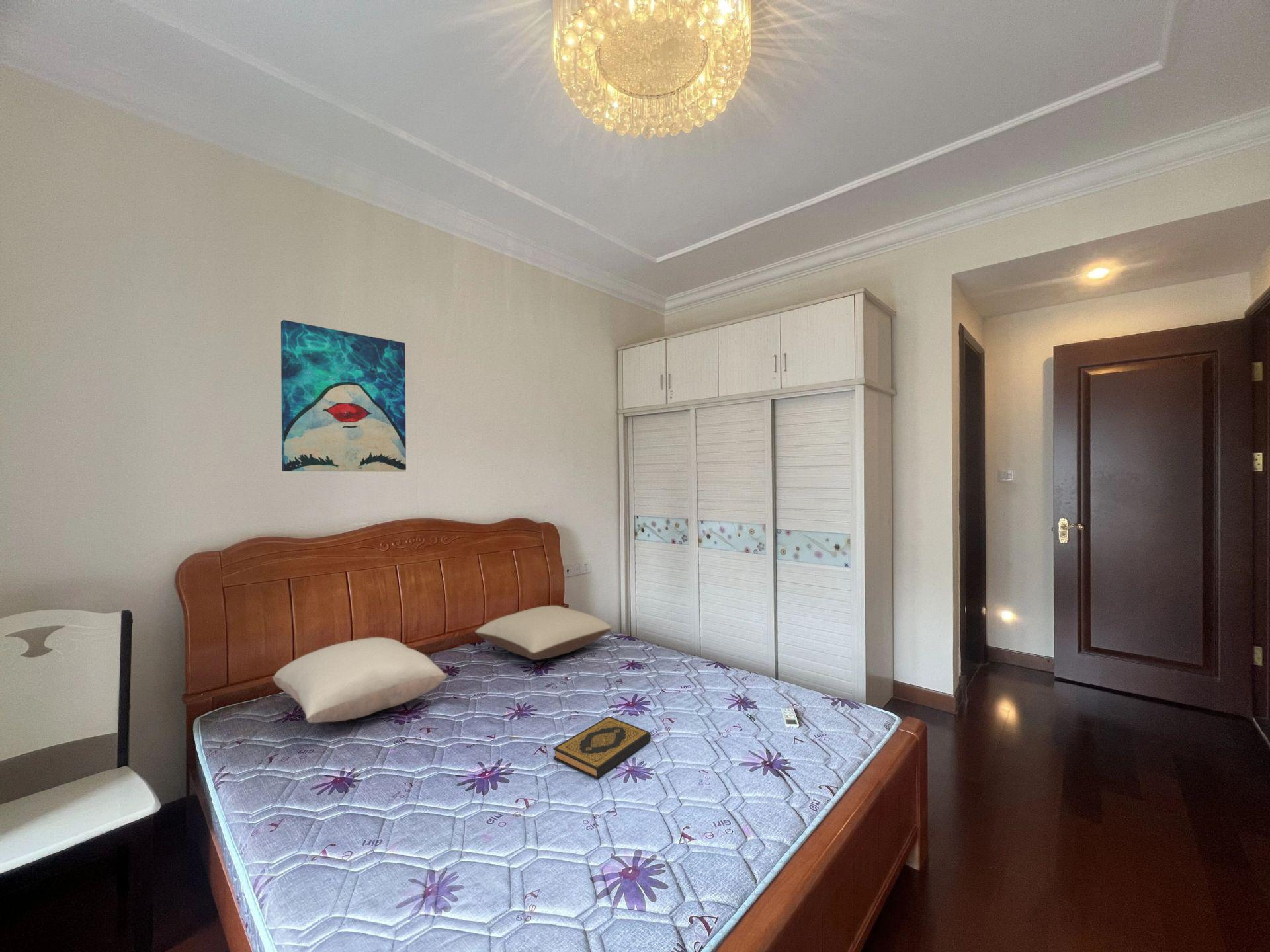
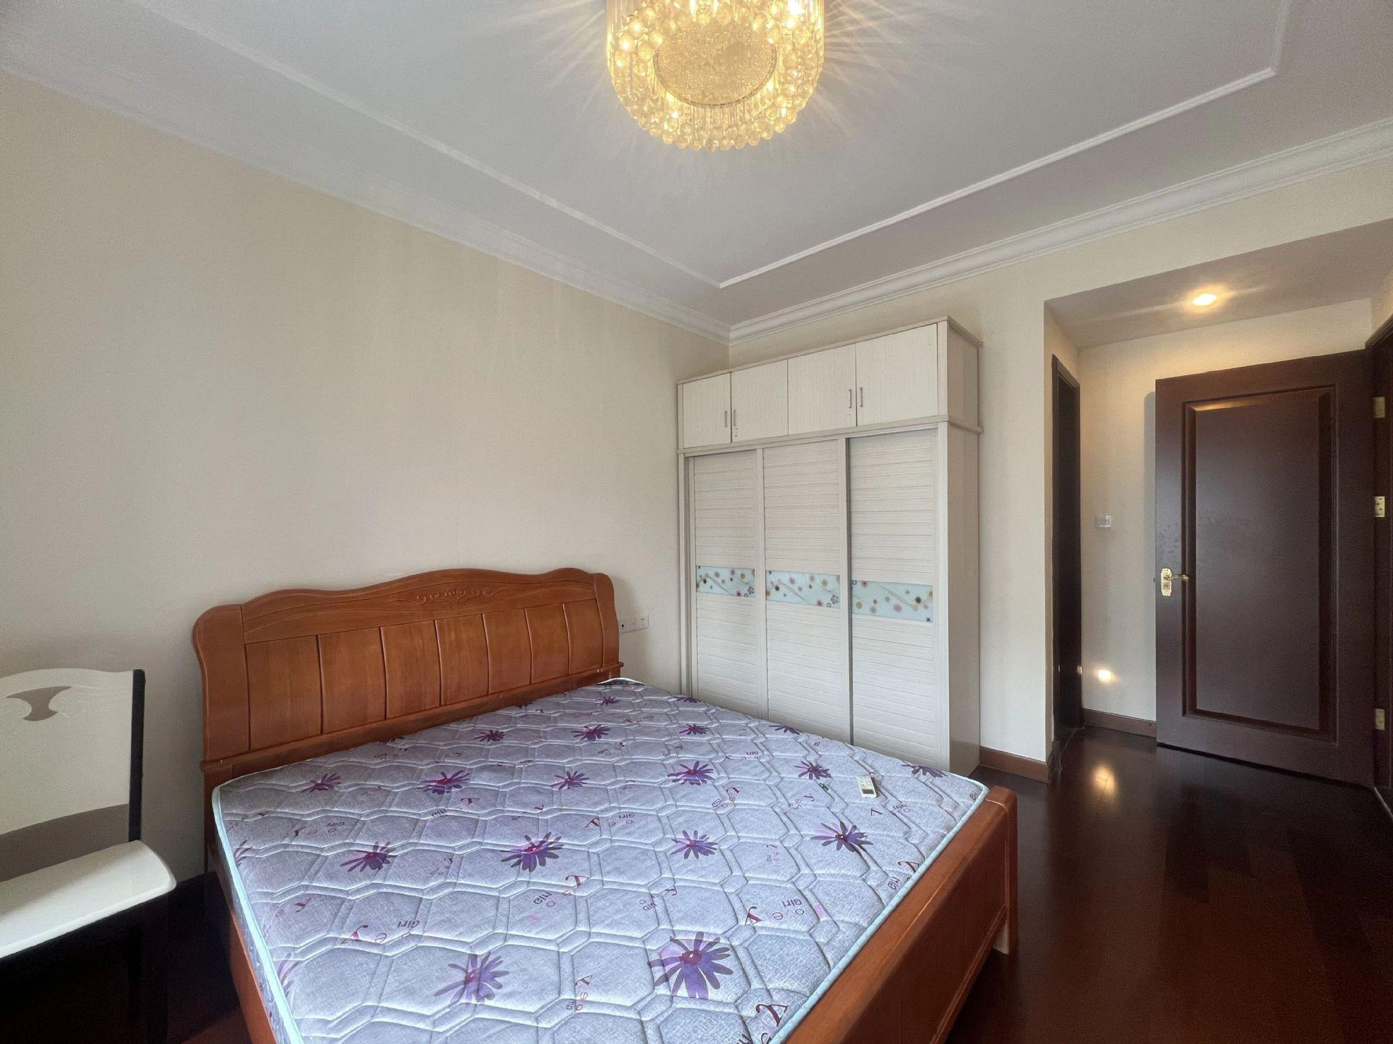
- pillow [474,605,613,660]
- hardback book [553,716,652,779]
- wall art [280,319,407,472]
- pillow [272,637,448,723]
